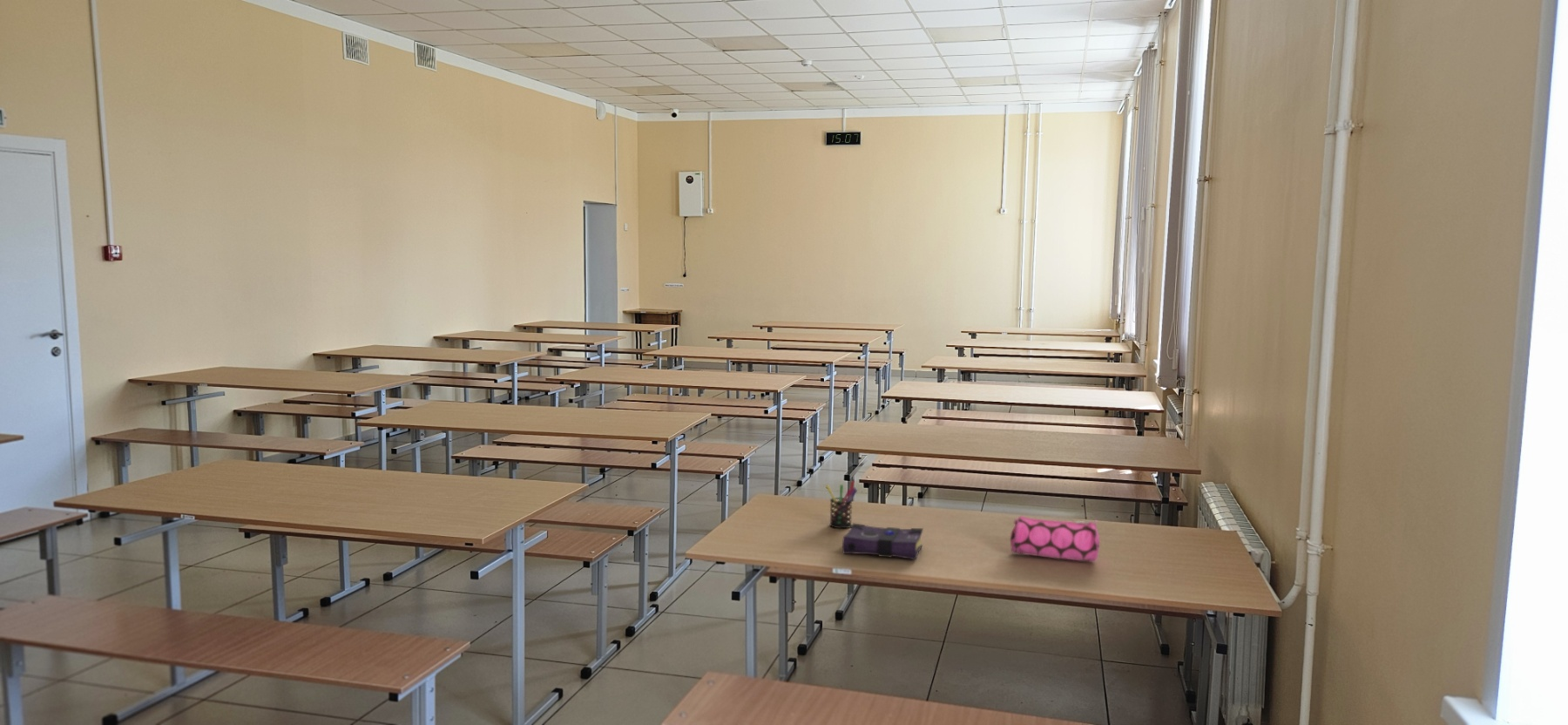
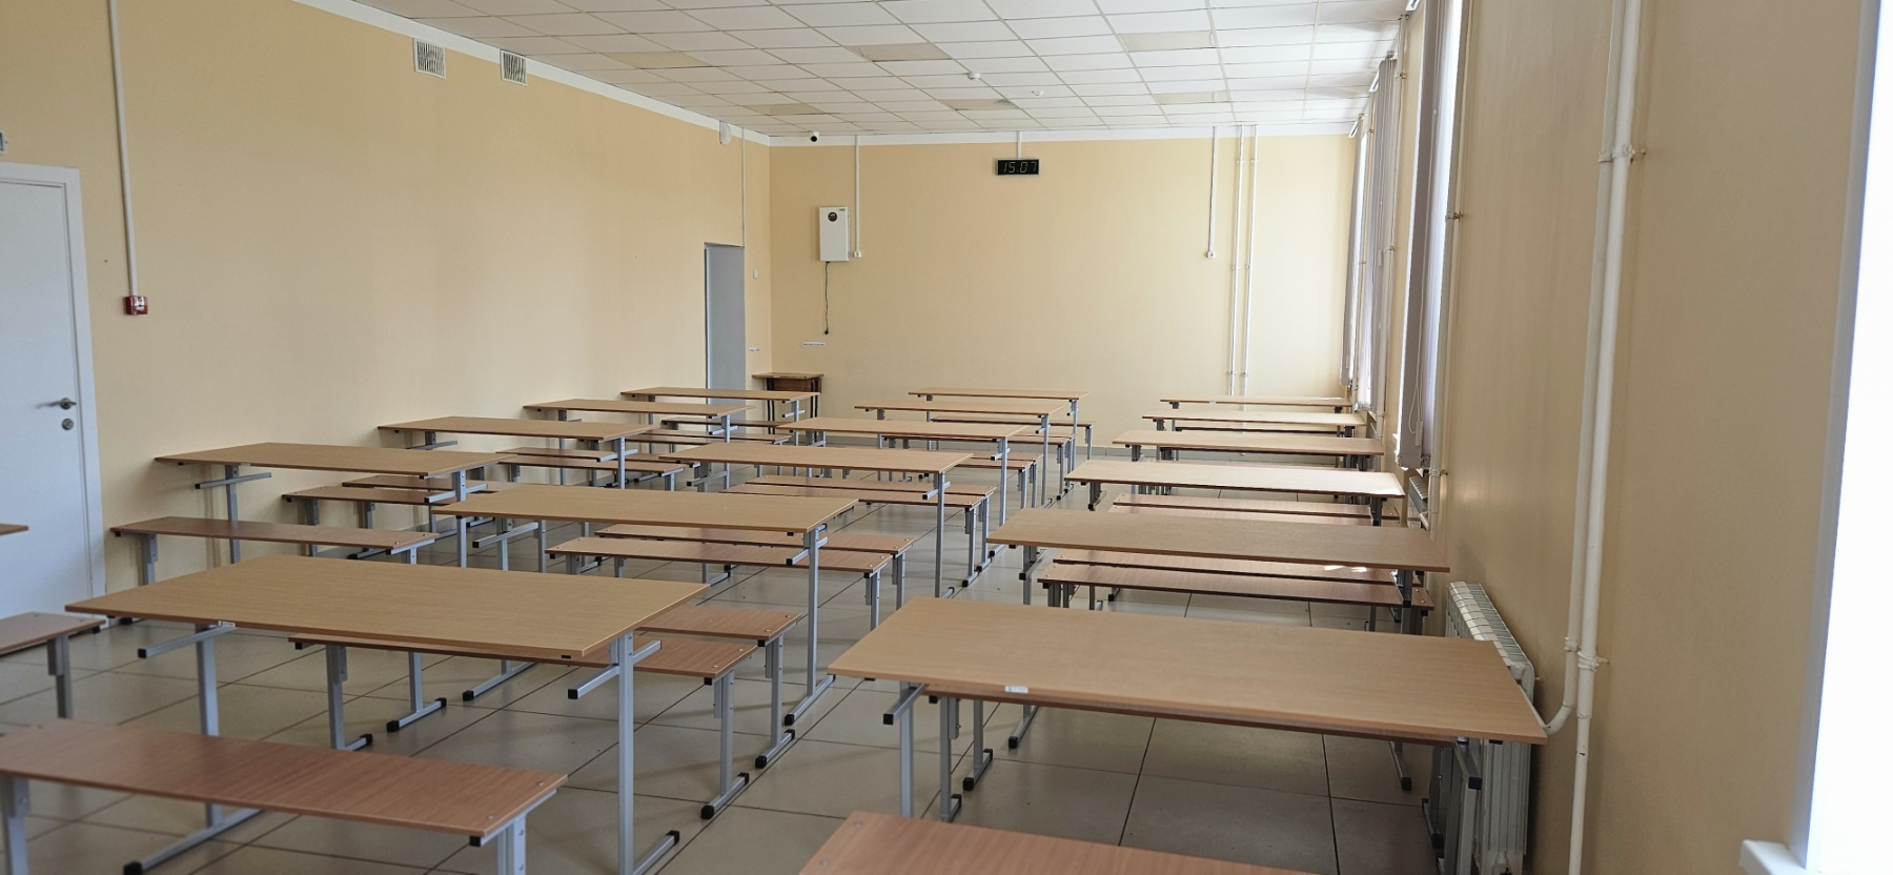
- pencil case [1010,515,1100,562]
- pen holder [825,480,858,529]
- book [841,522,924,560]
